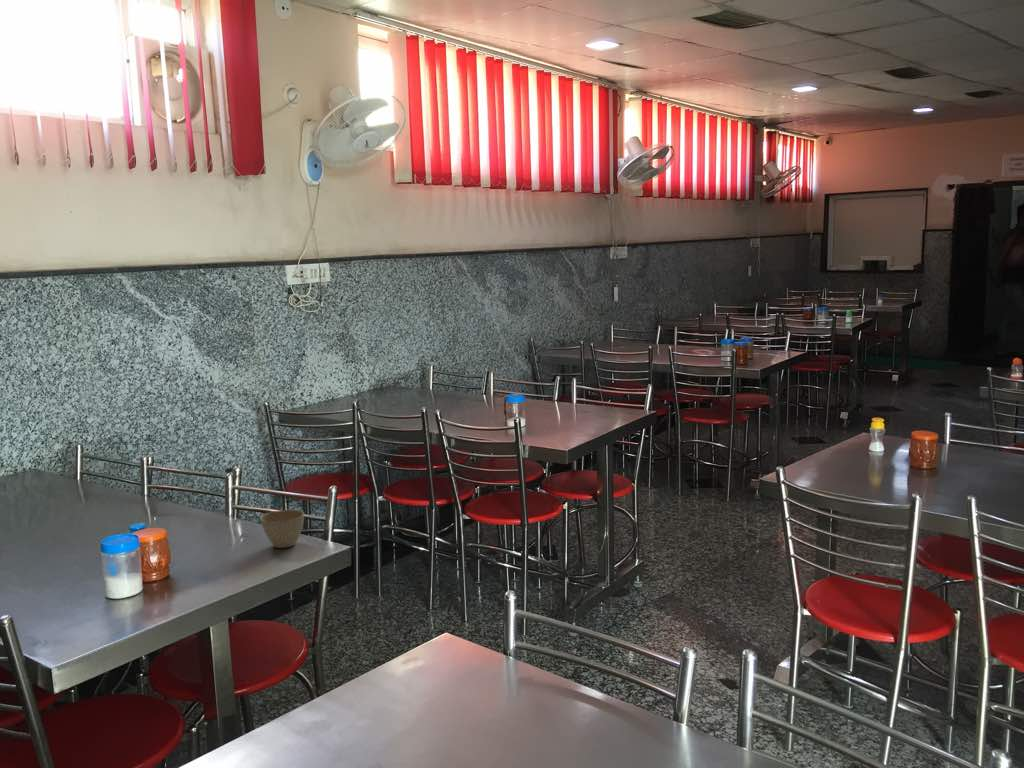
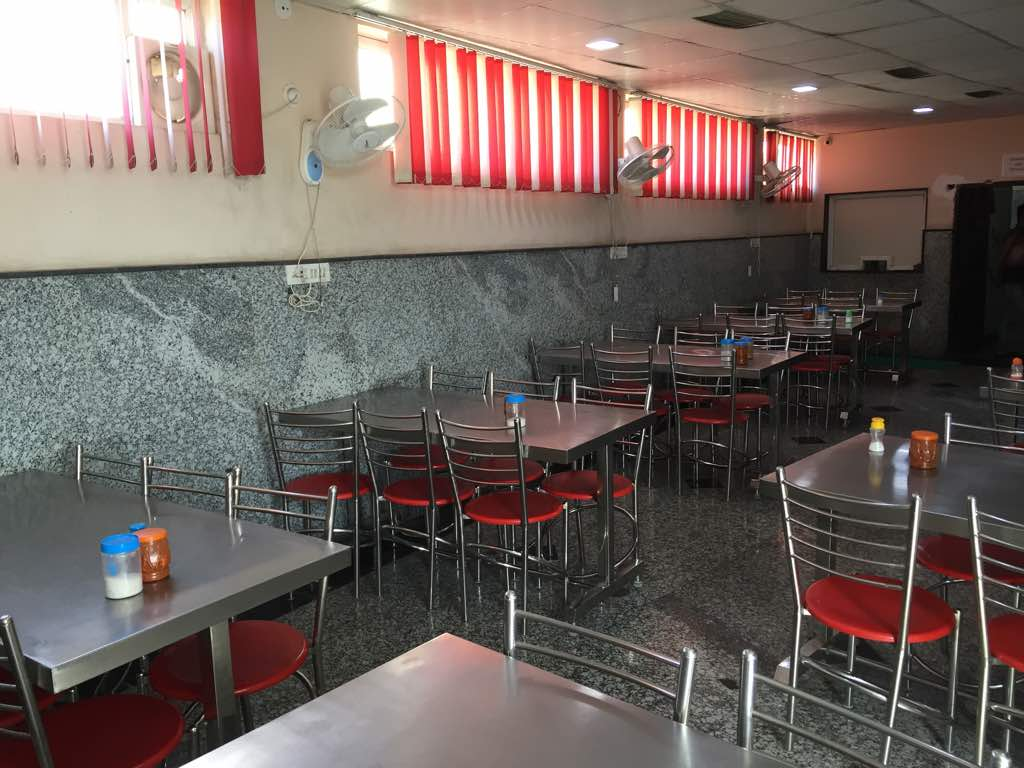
- flower pot [259,509,305,549]
